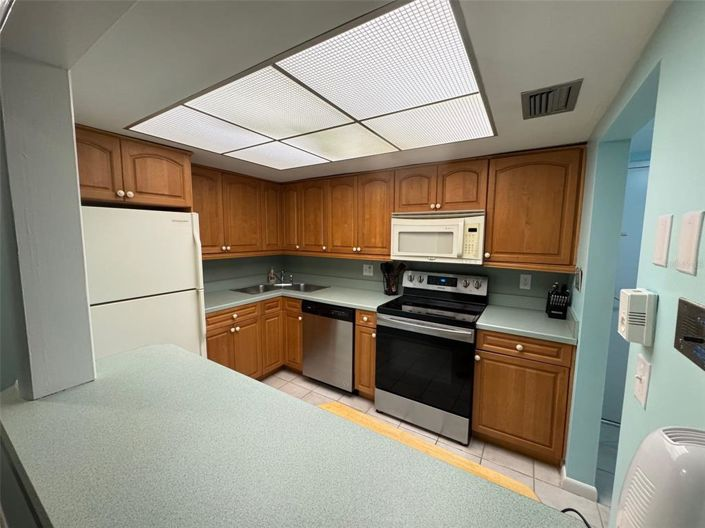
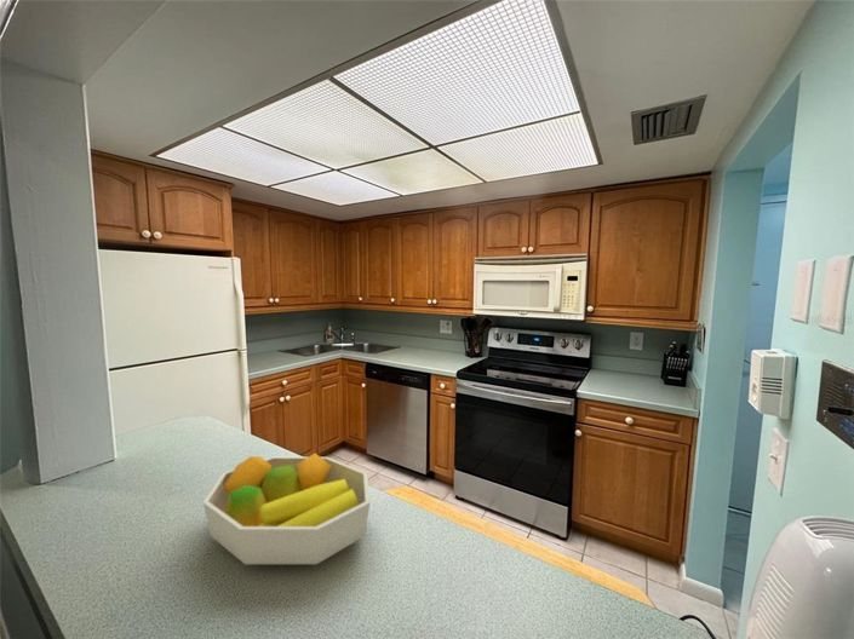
+ fruit bowl [202,451,371,565]
